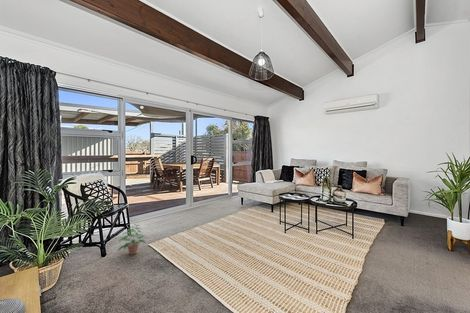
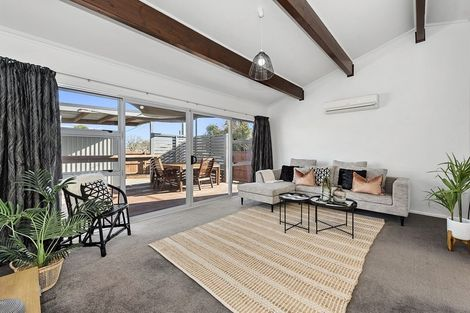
- potted plant [116,223,149,256]
